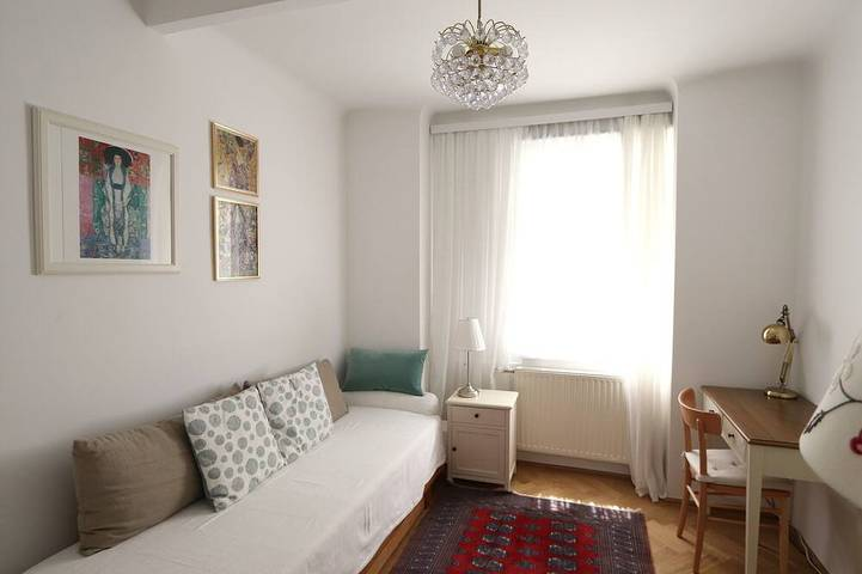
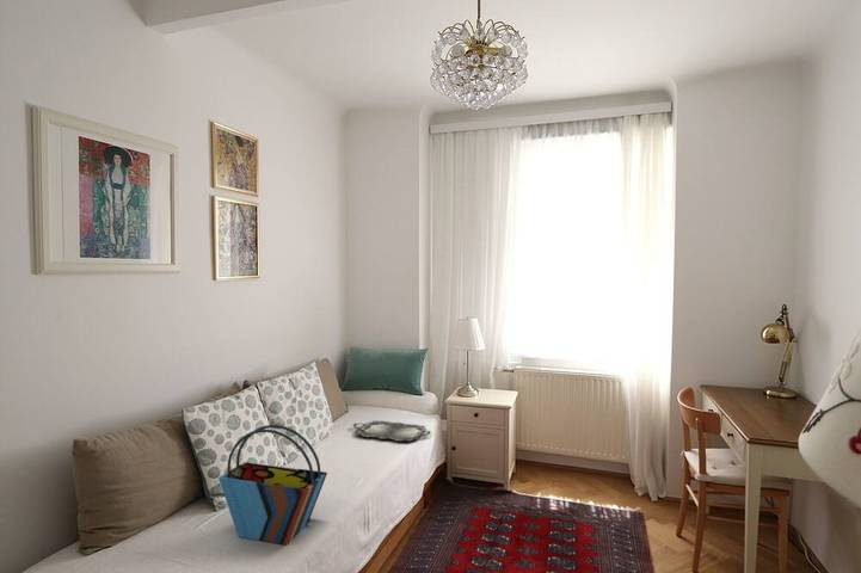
+ serving tray [352,419,432,443]
+ tote bag [217,424,328,547]
